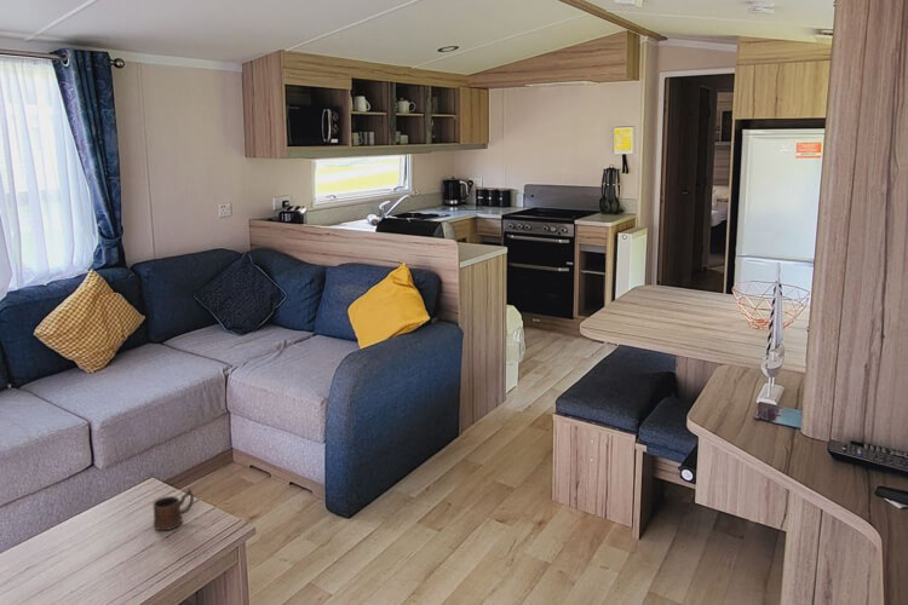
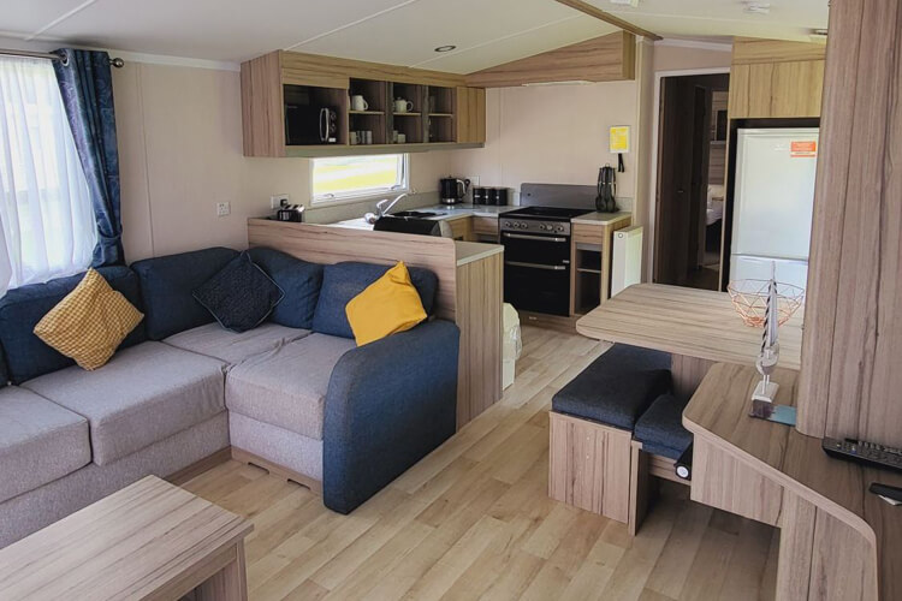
- mug [151,488,195,531]
